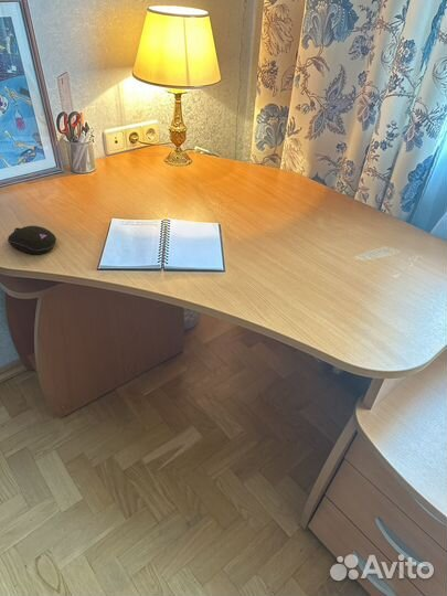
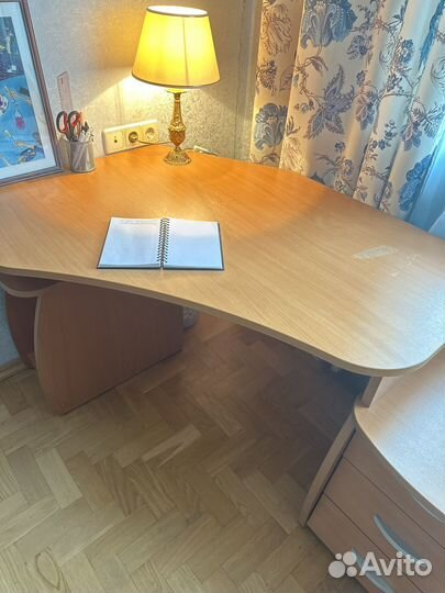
- computer mouse [7,225,57,255]
